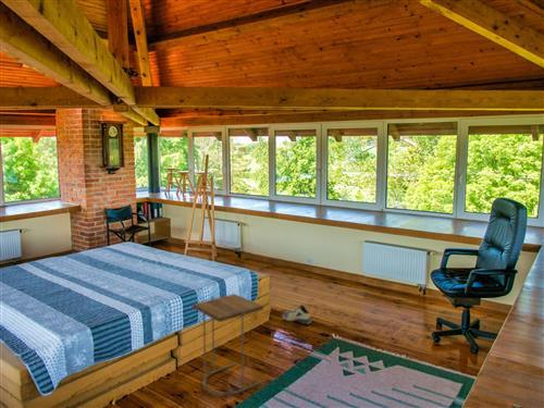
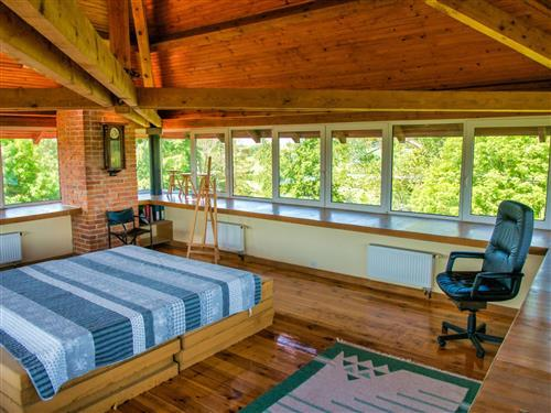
- side table [191,293,265,396]
- sneaker [282,304,312,325]
